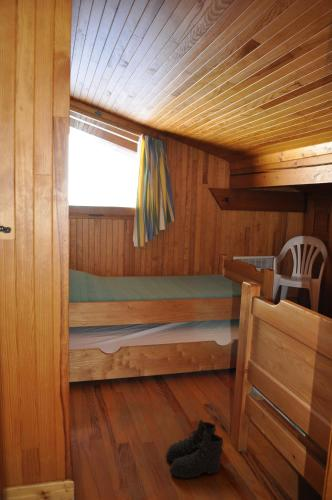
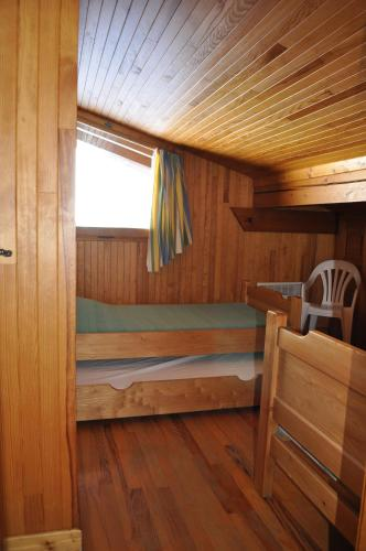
- boots [165,419,225,480]
